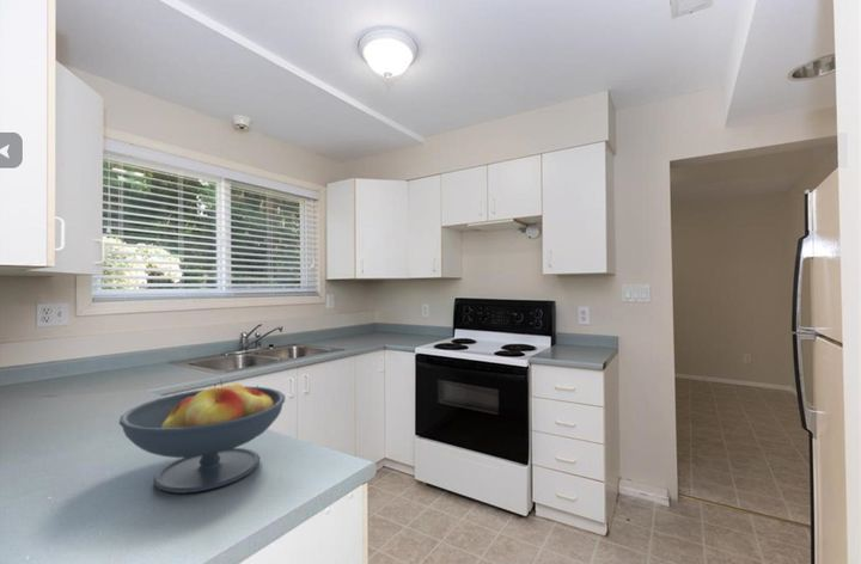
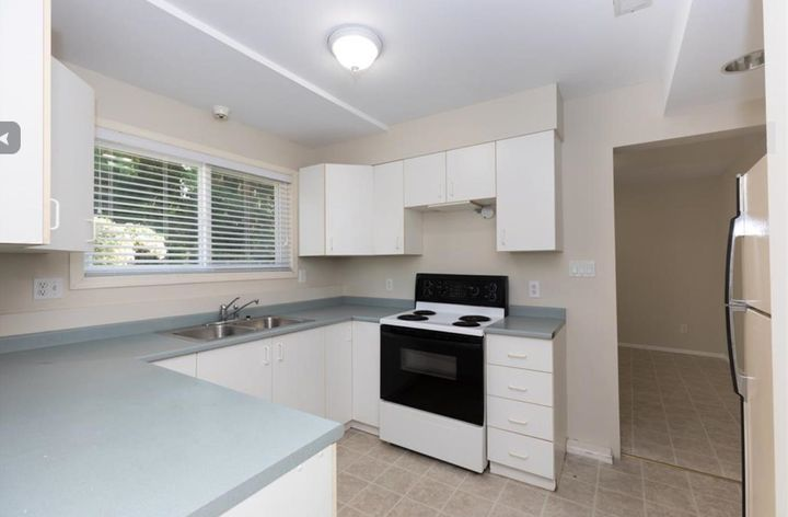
- fruit bowl [118,379,286,495]
